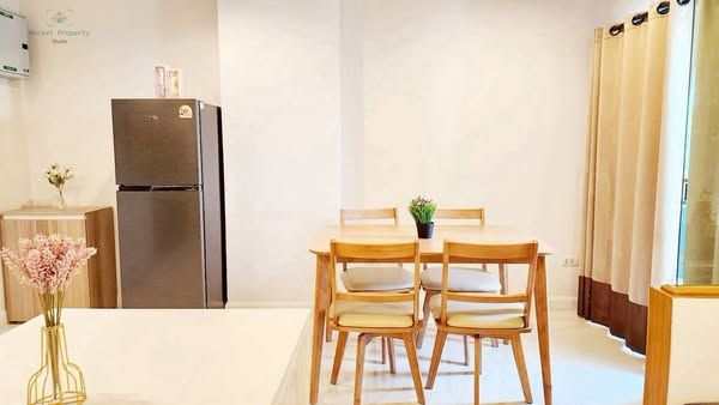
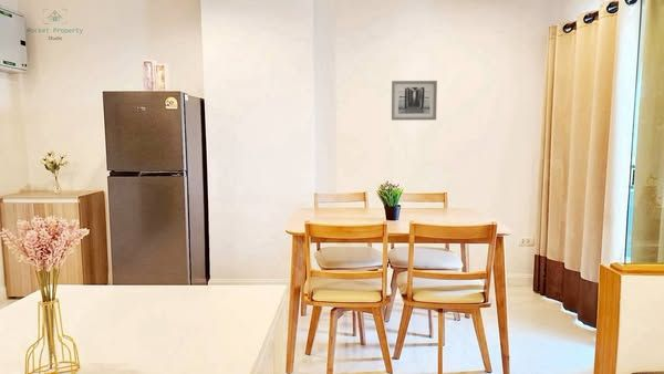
+ wall art [391,80,438,122]
